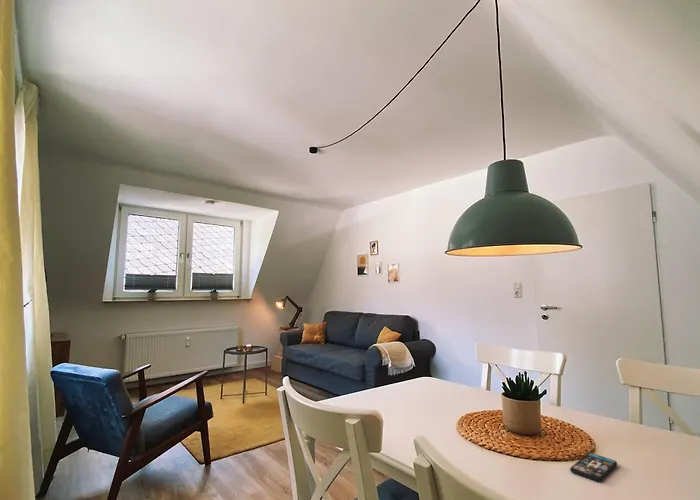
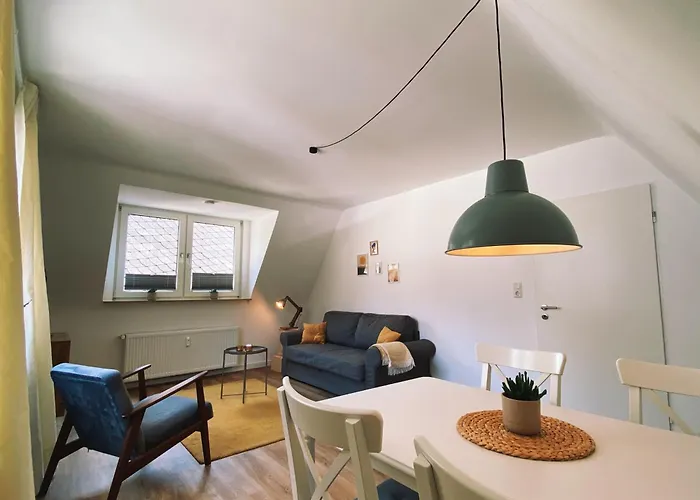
- smartphone [569,452,618,483]
